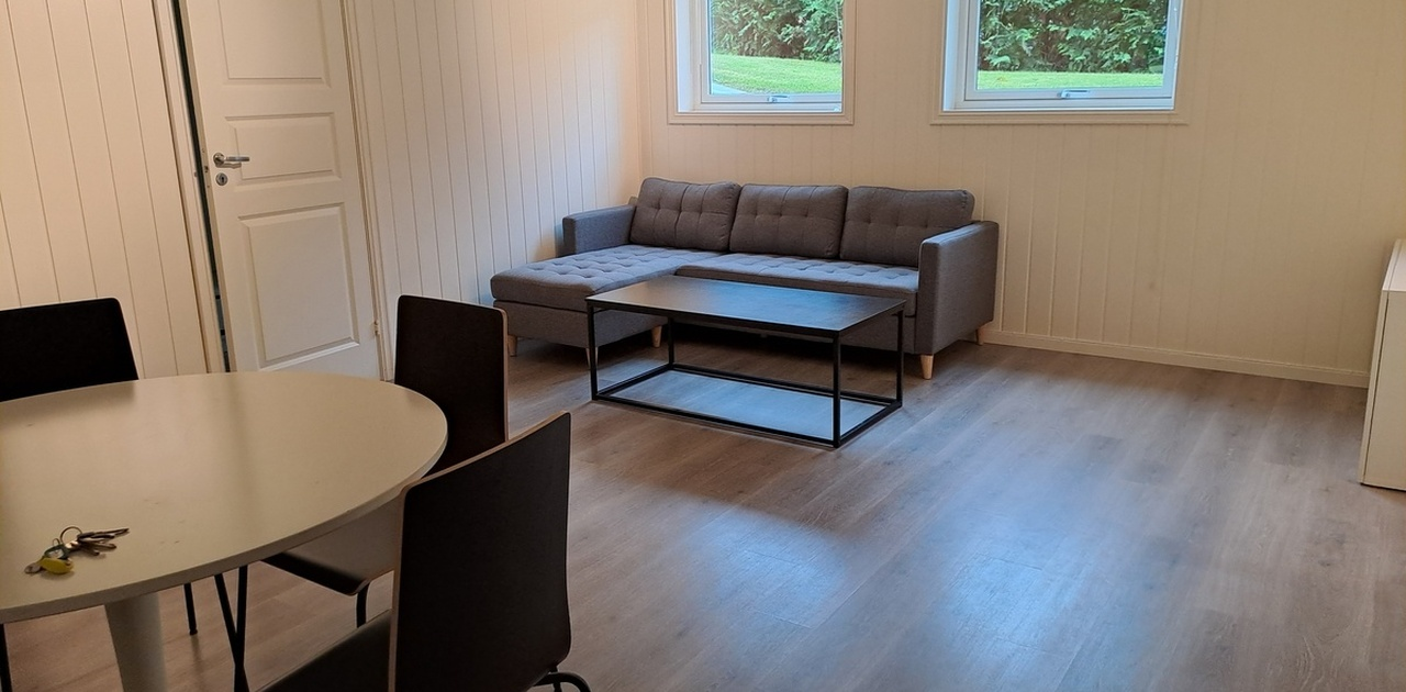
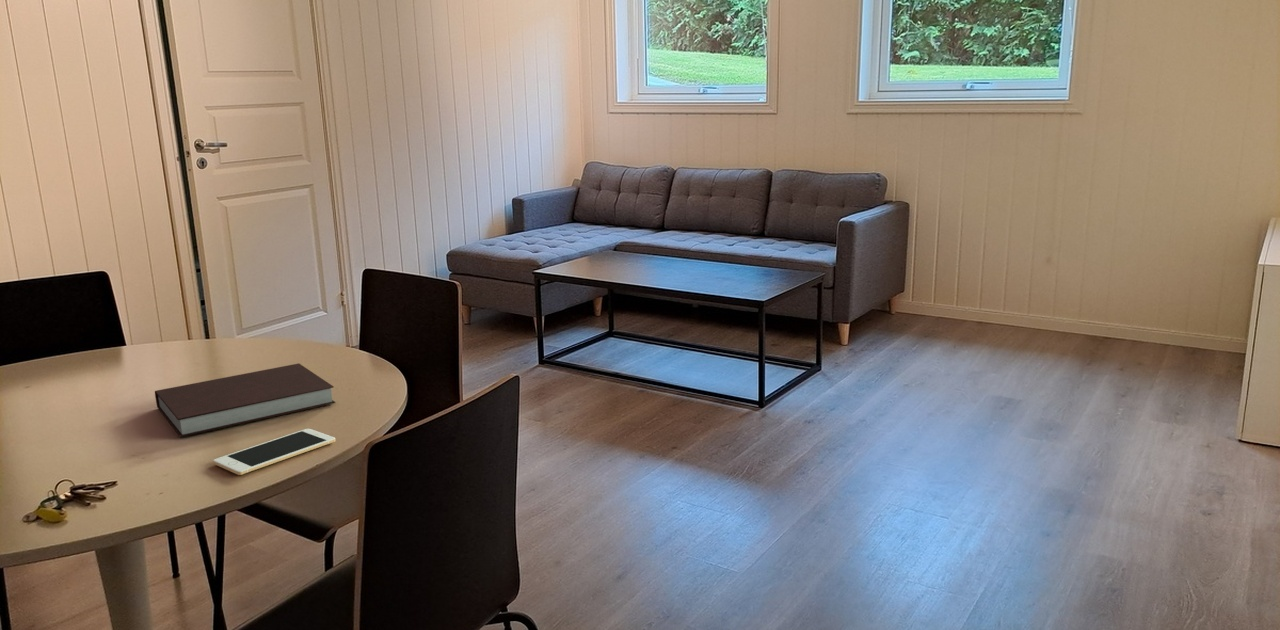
+ cell phone [212,428,336,476]
+ notebook [154,362,336,438]
